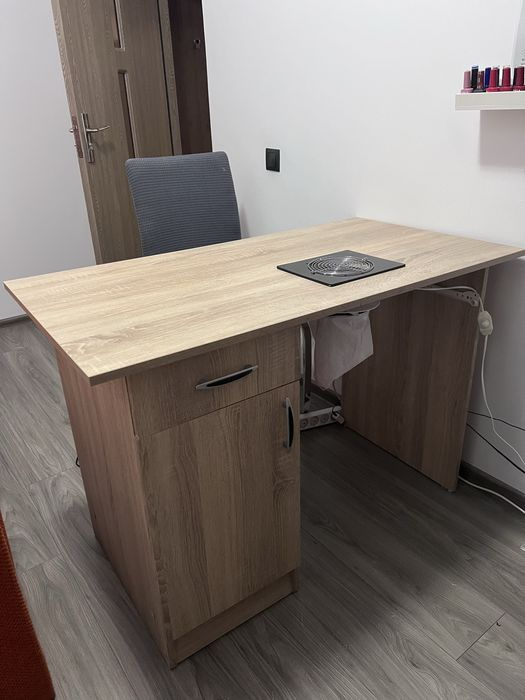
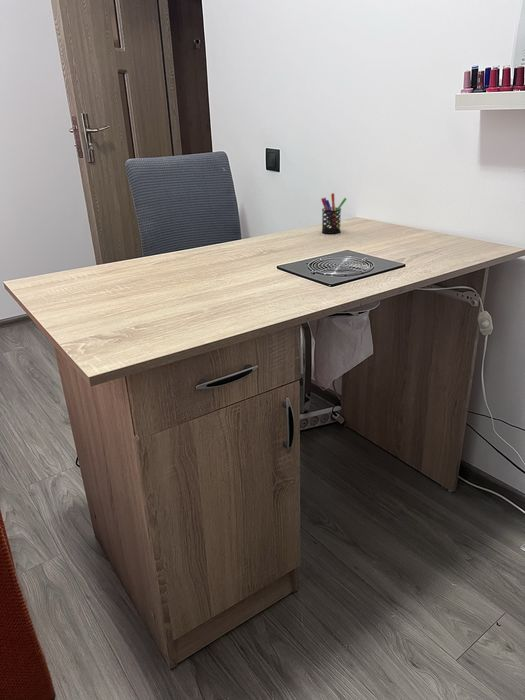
+ pen holder [320,192,347,235]
